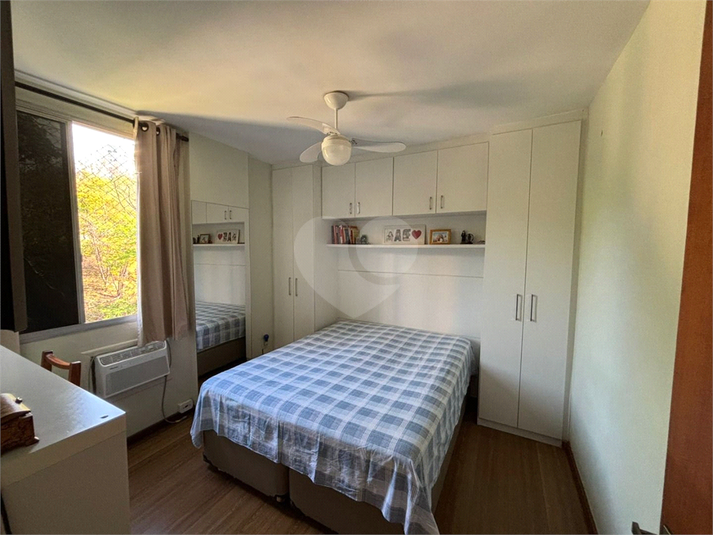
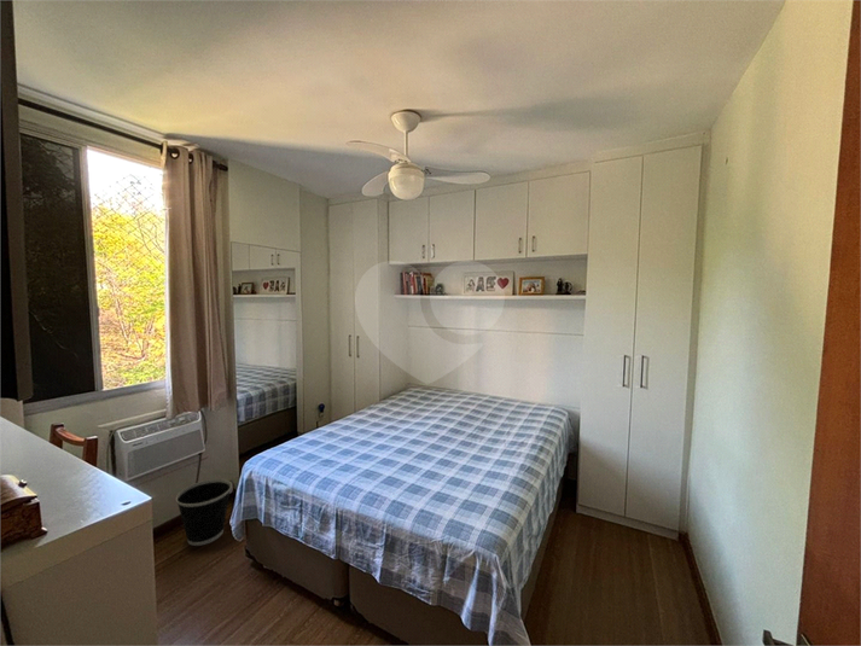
+ wastebasket [175,478,233,547]
